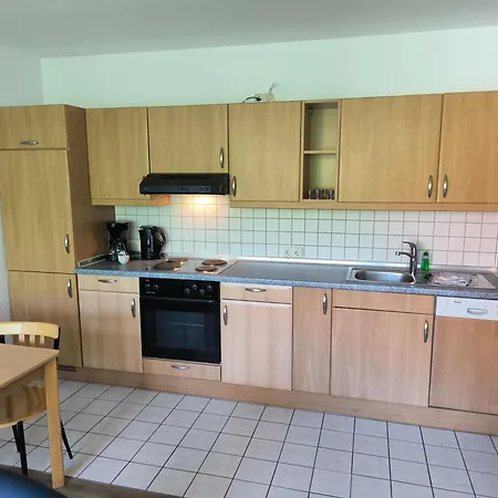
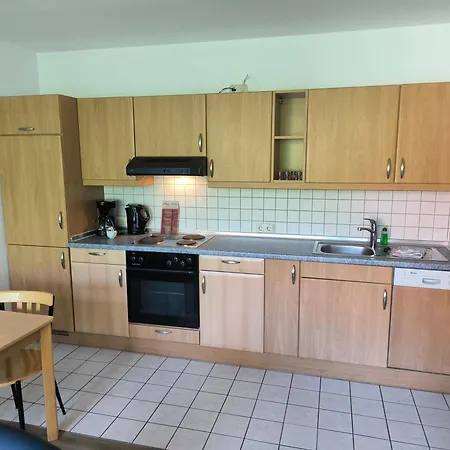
+ gift box [159,200,181,240]
